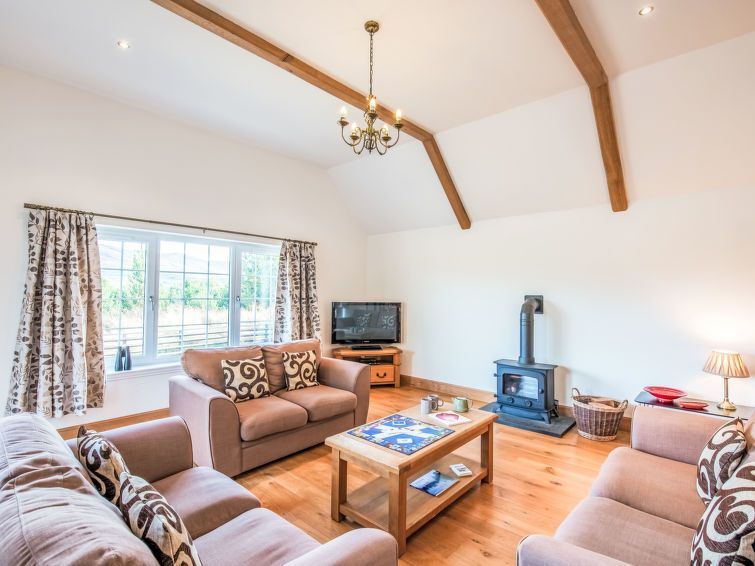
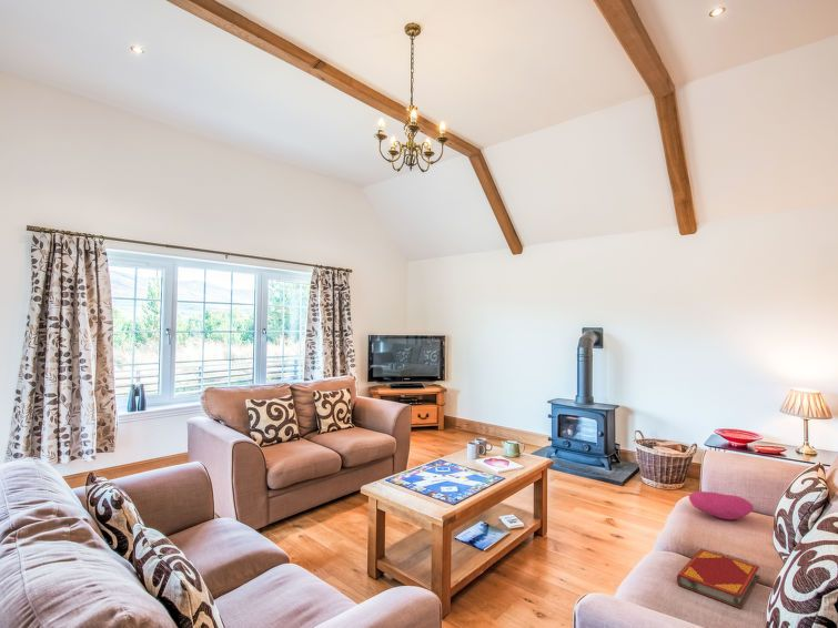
+ hardback book [676,548,760,610]
+ cushion [688,490,755,520]
